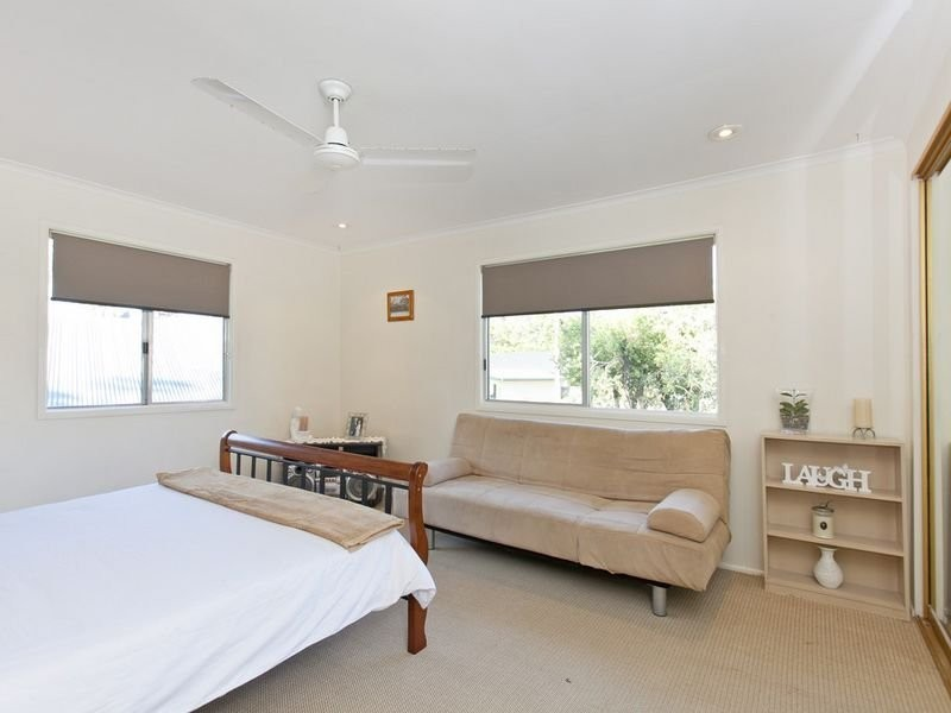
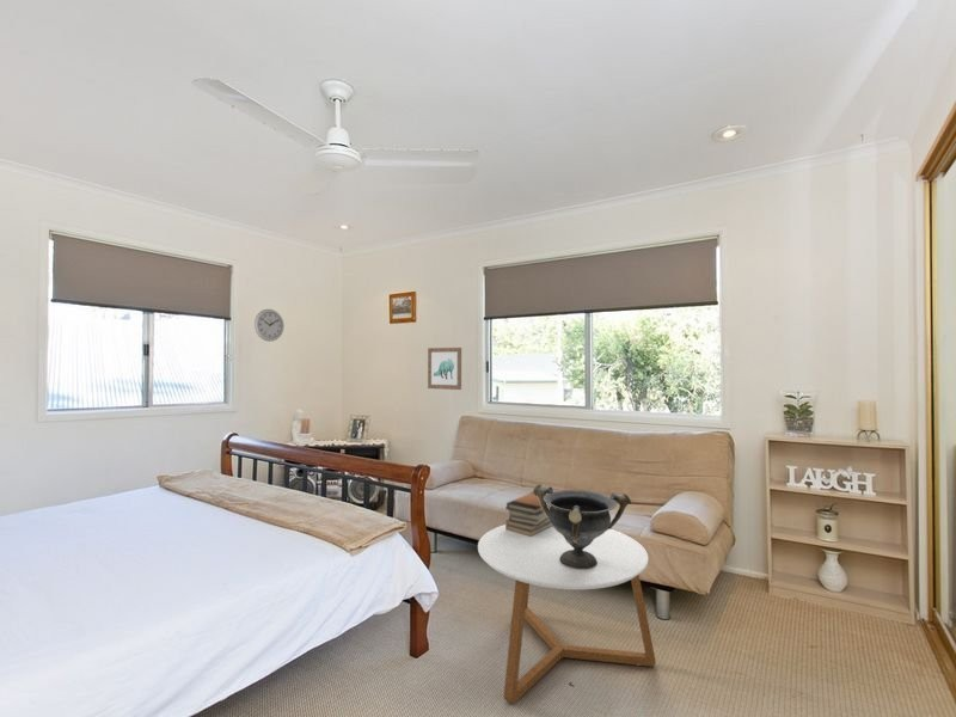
+ decorative bowl [532,483,633,569]
+ wall art [427,347,462,391]
+ book stack [504,491,552,537]
+ coffee table [477,523,657,705]
+ wall clock [253,308,286,343]
